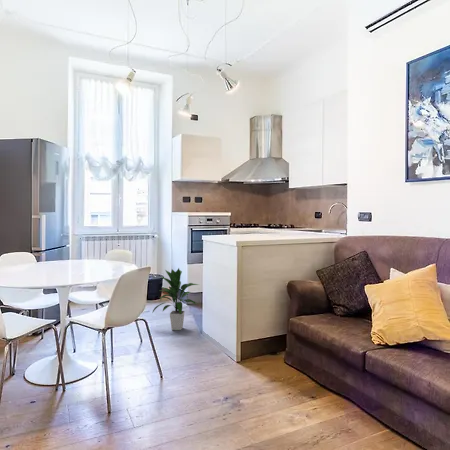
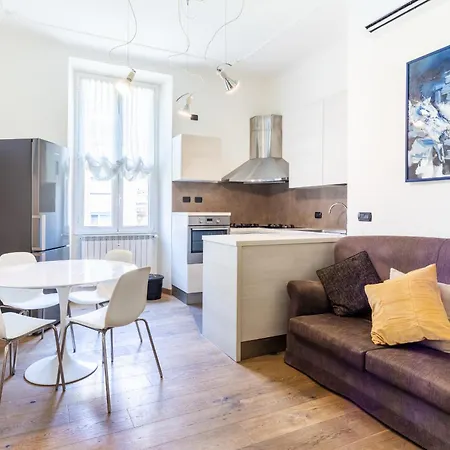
- indoor plant [151,267,199,331]
